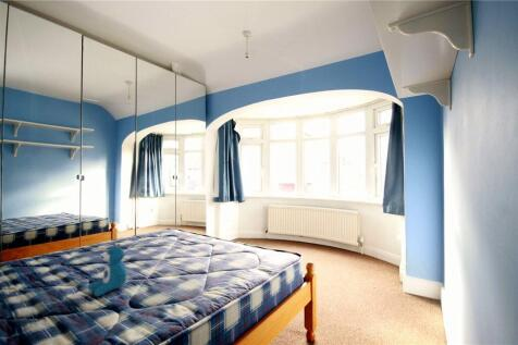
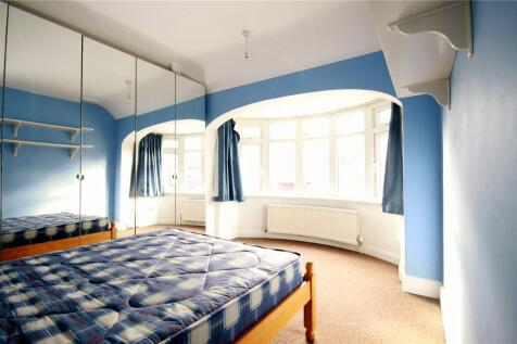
- teddy bear [87,241,127,297]
